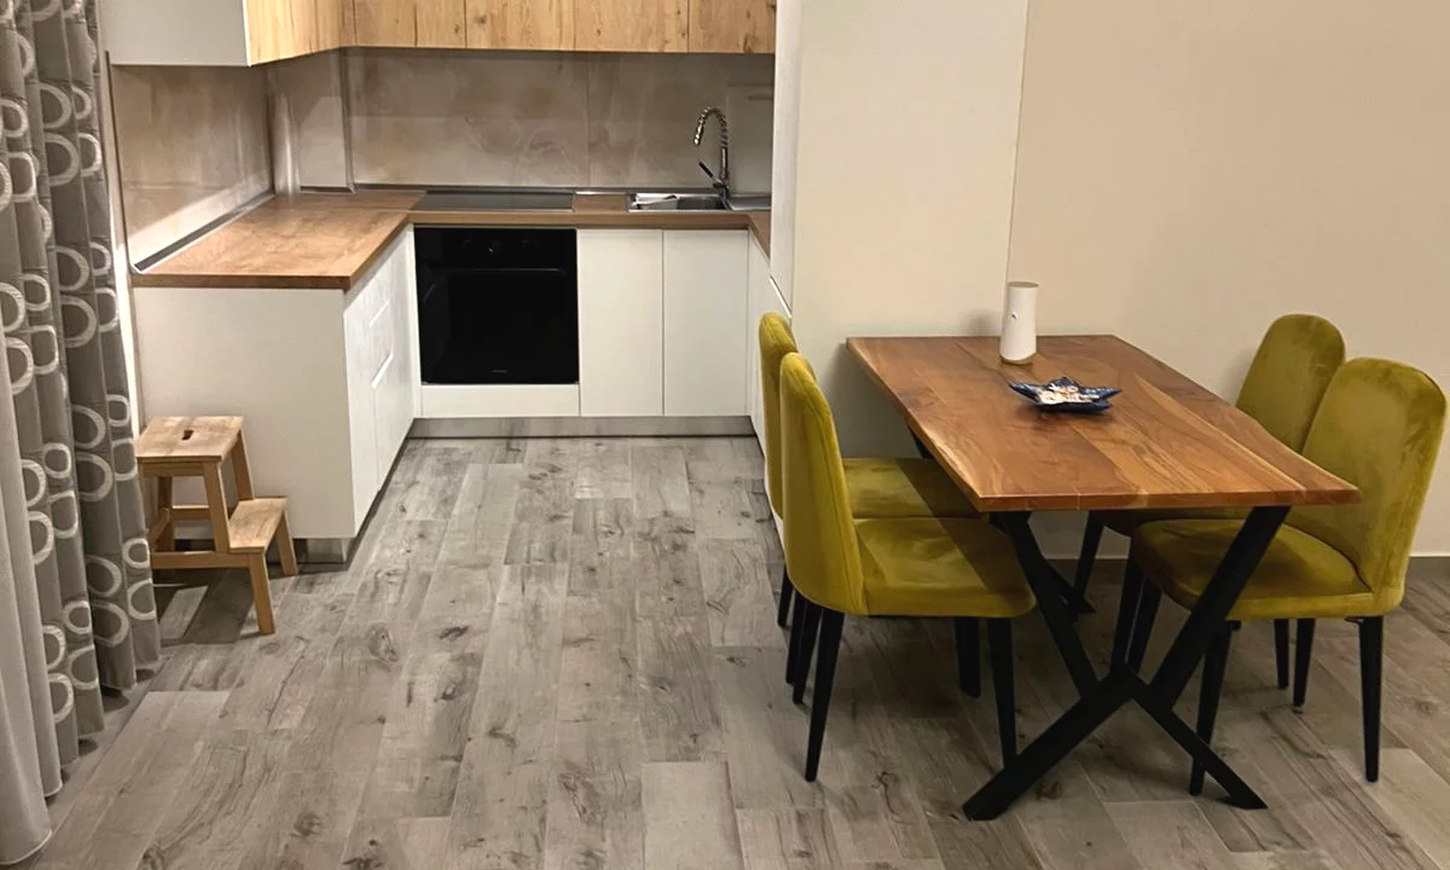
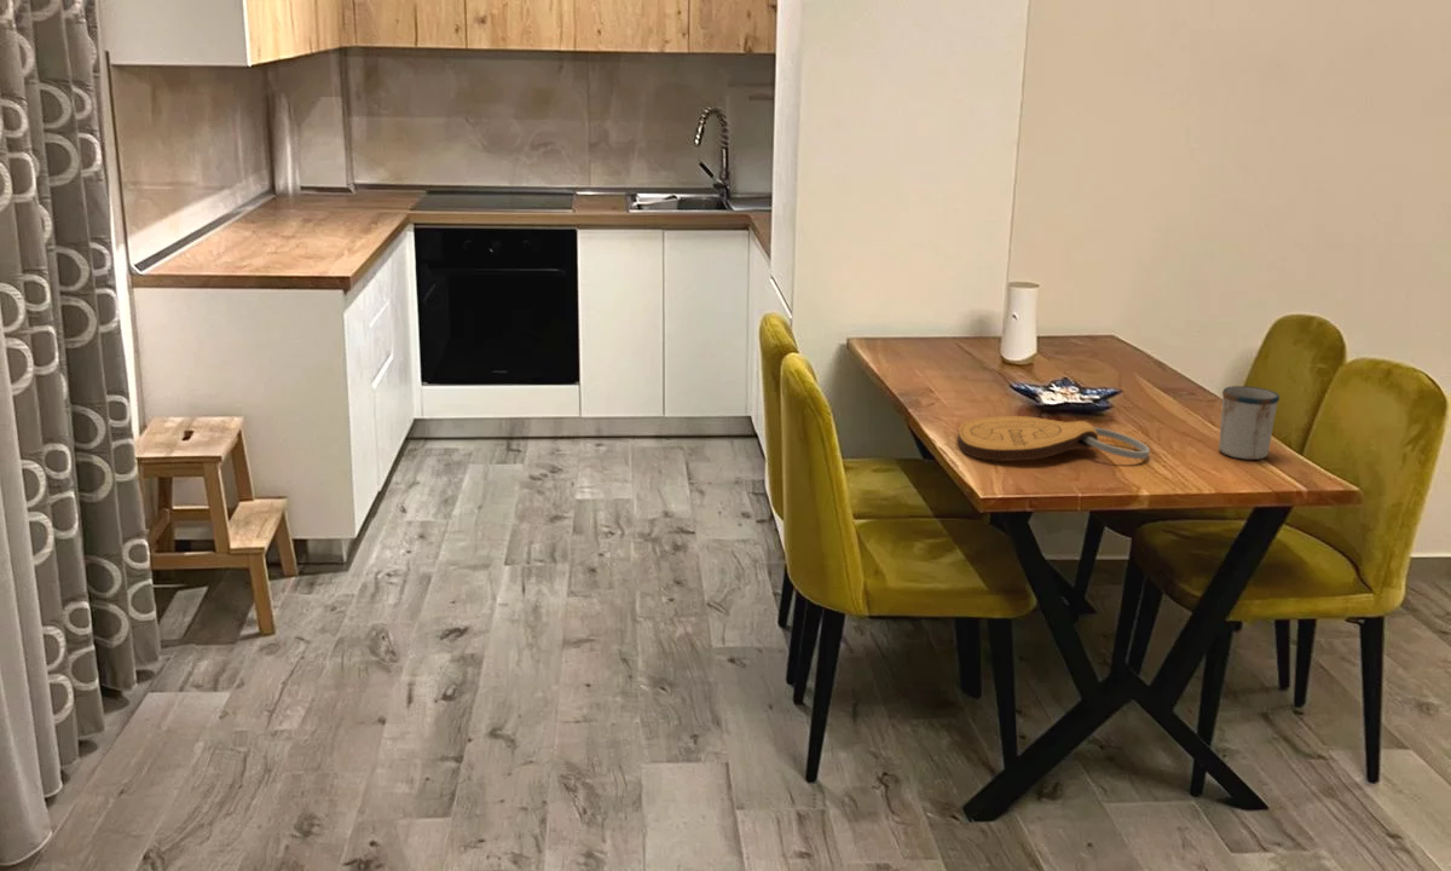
+ key chain [958,415,1151,461]
+ mug [1218,385,1281,461]
